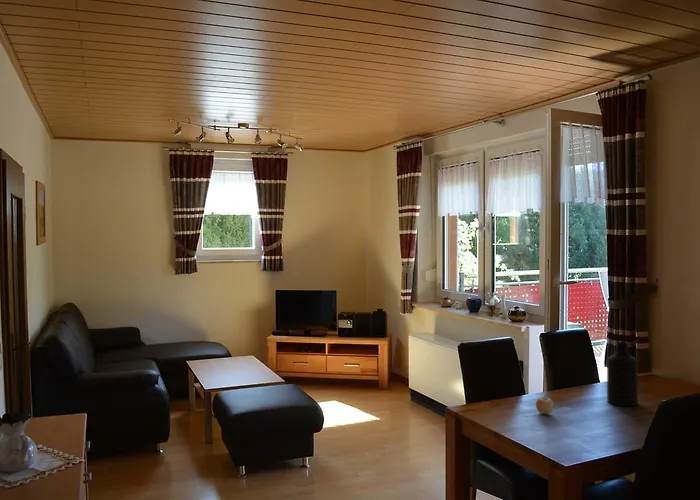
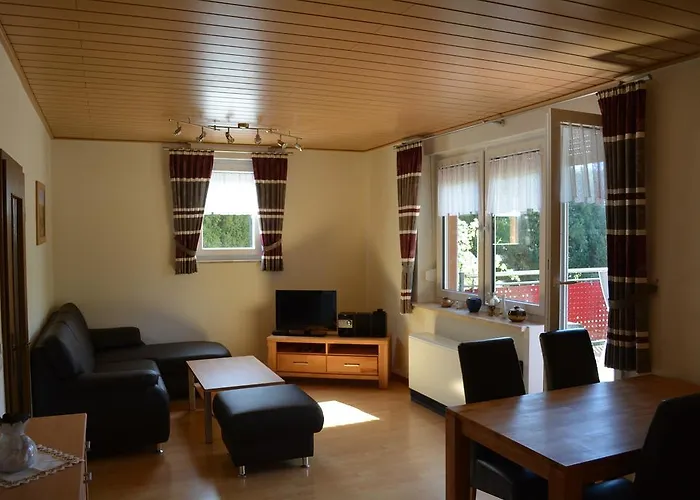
- bottle [606,341,639,407]
- fruit [535,394,555,415]
